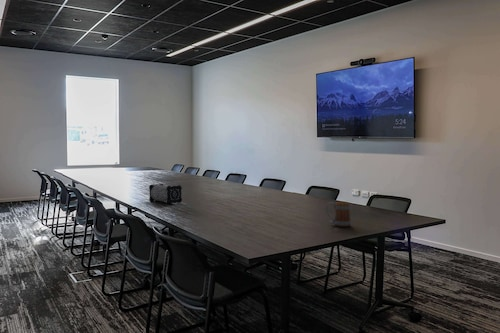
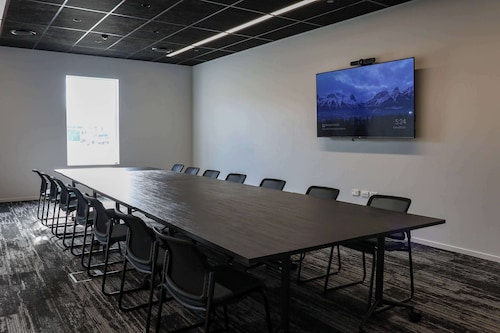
- speaker [148,183,183,205]
- mug [325,201,352,228]
